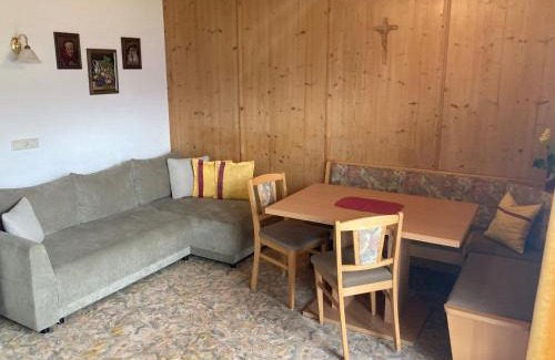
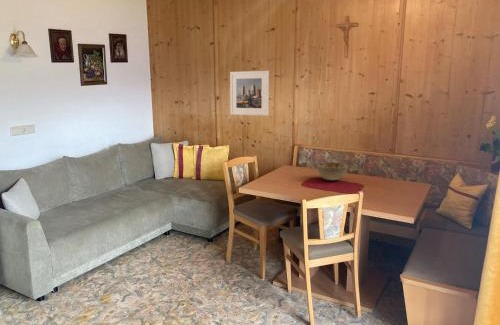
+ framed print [229,70,270,116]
+ decorative bowl [316,161,348,181]
